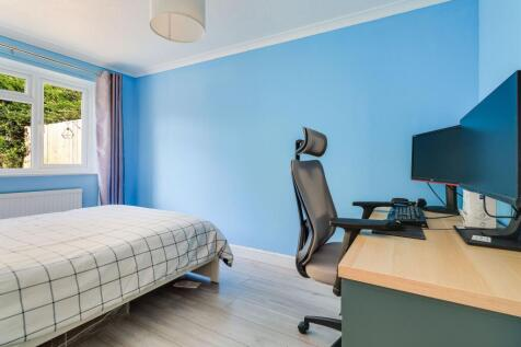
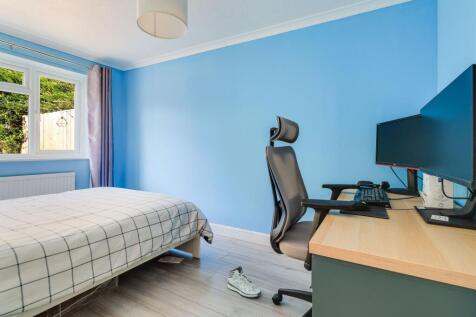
+ sneaker [226,265,262,299]
